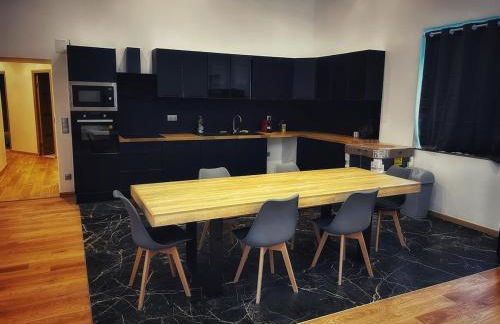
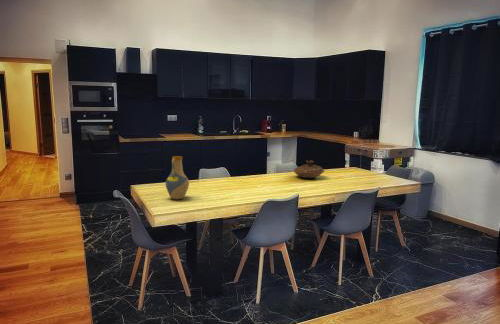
+ vase [165,155,190,200]
+ decorative bowl [293,160,325,179]
